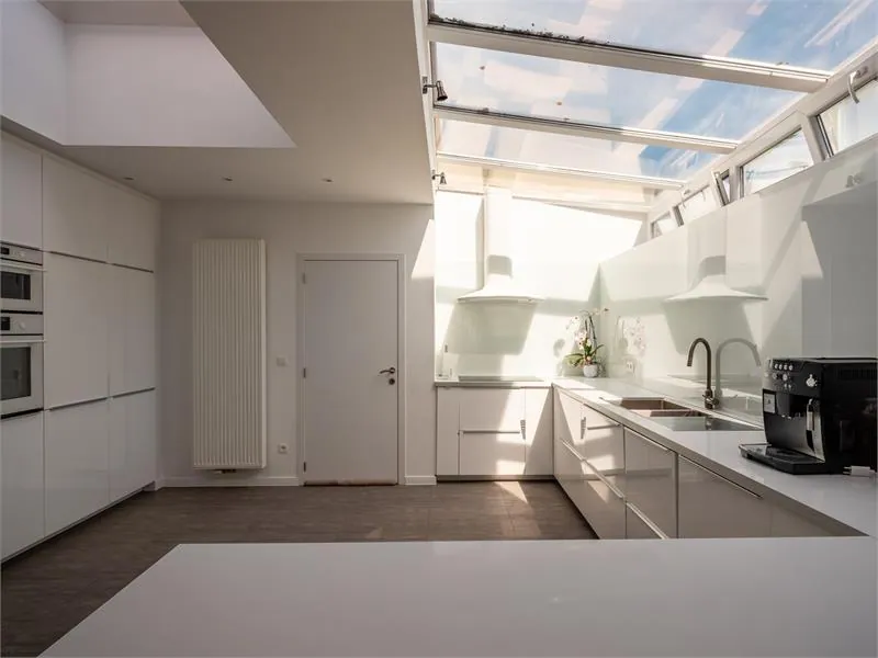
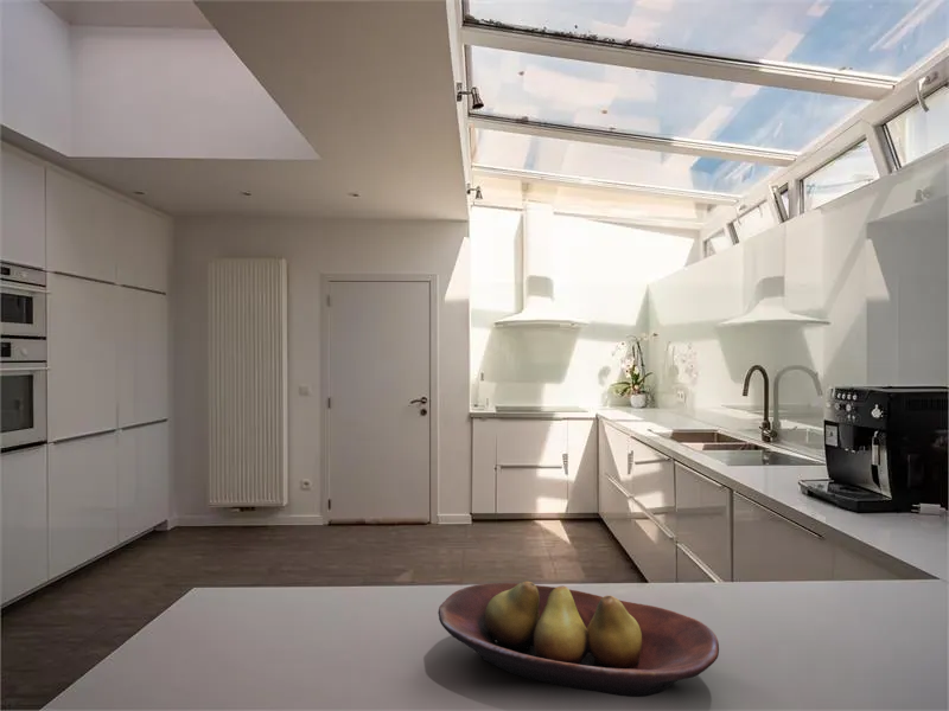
+ fruit bowl [437,581,720,698]
